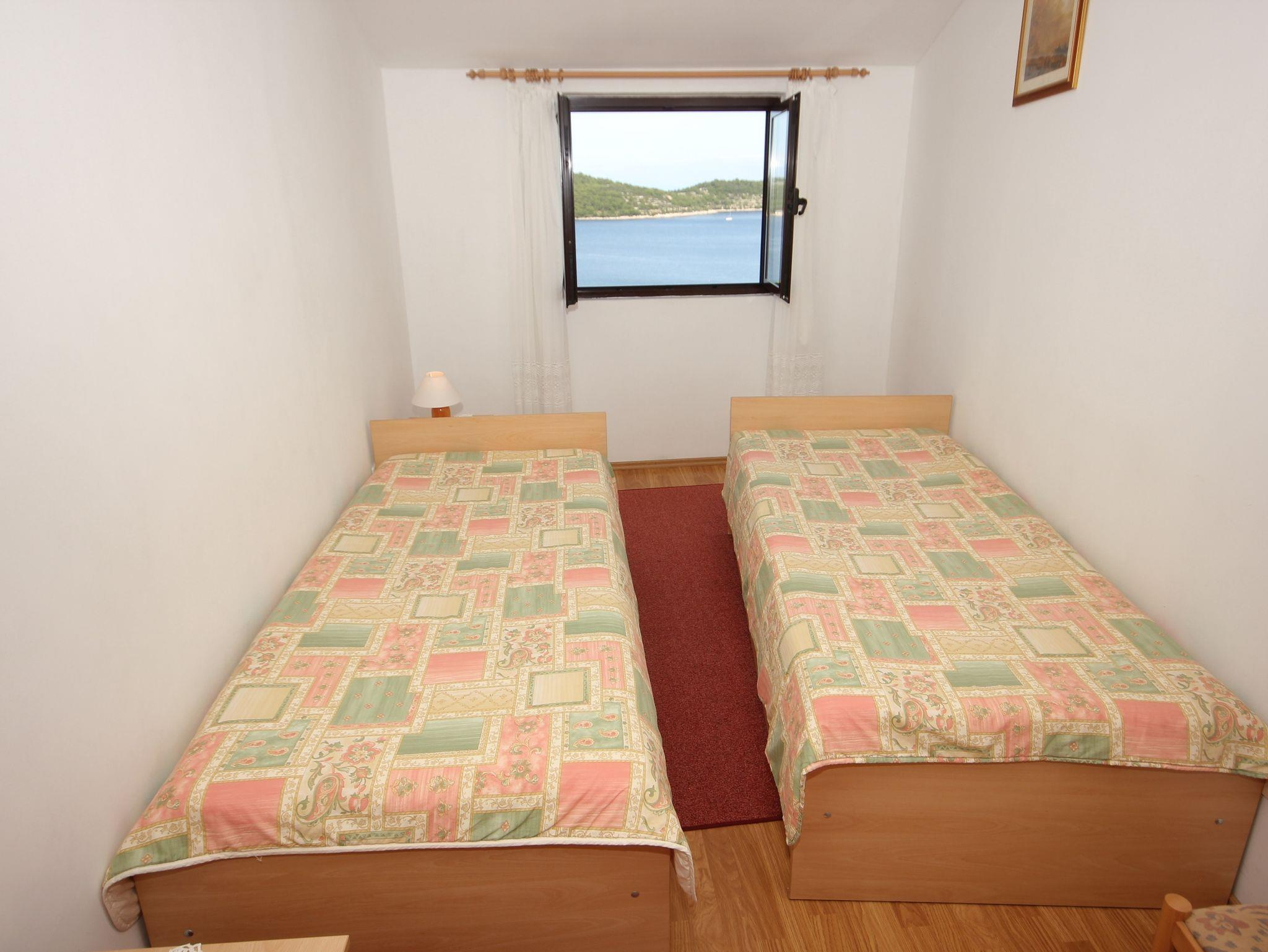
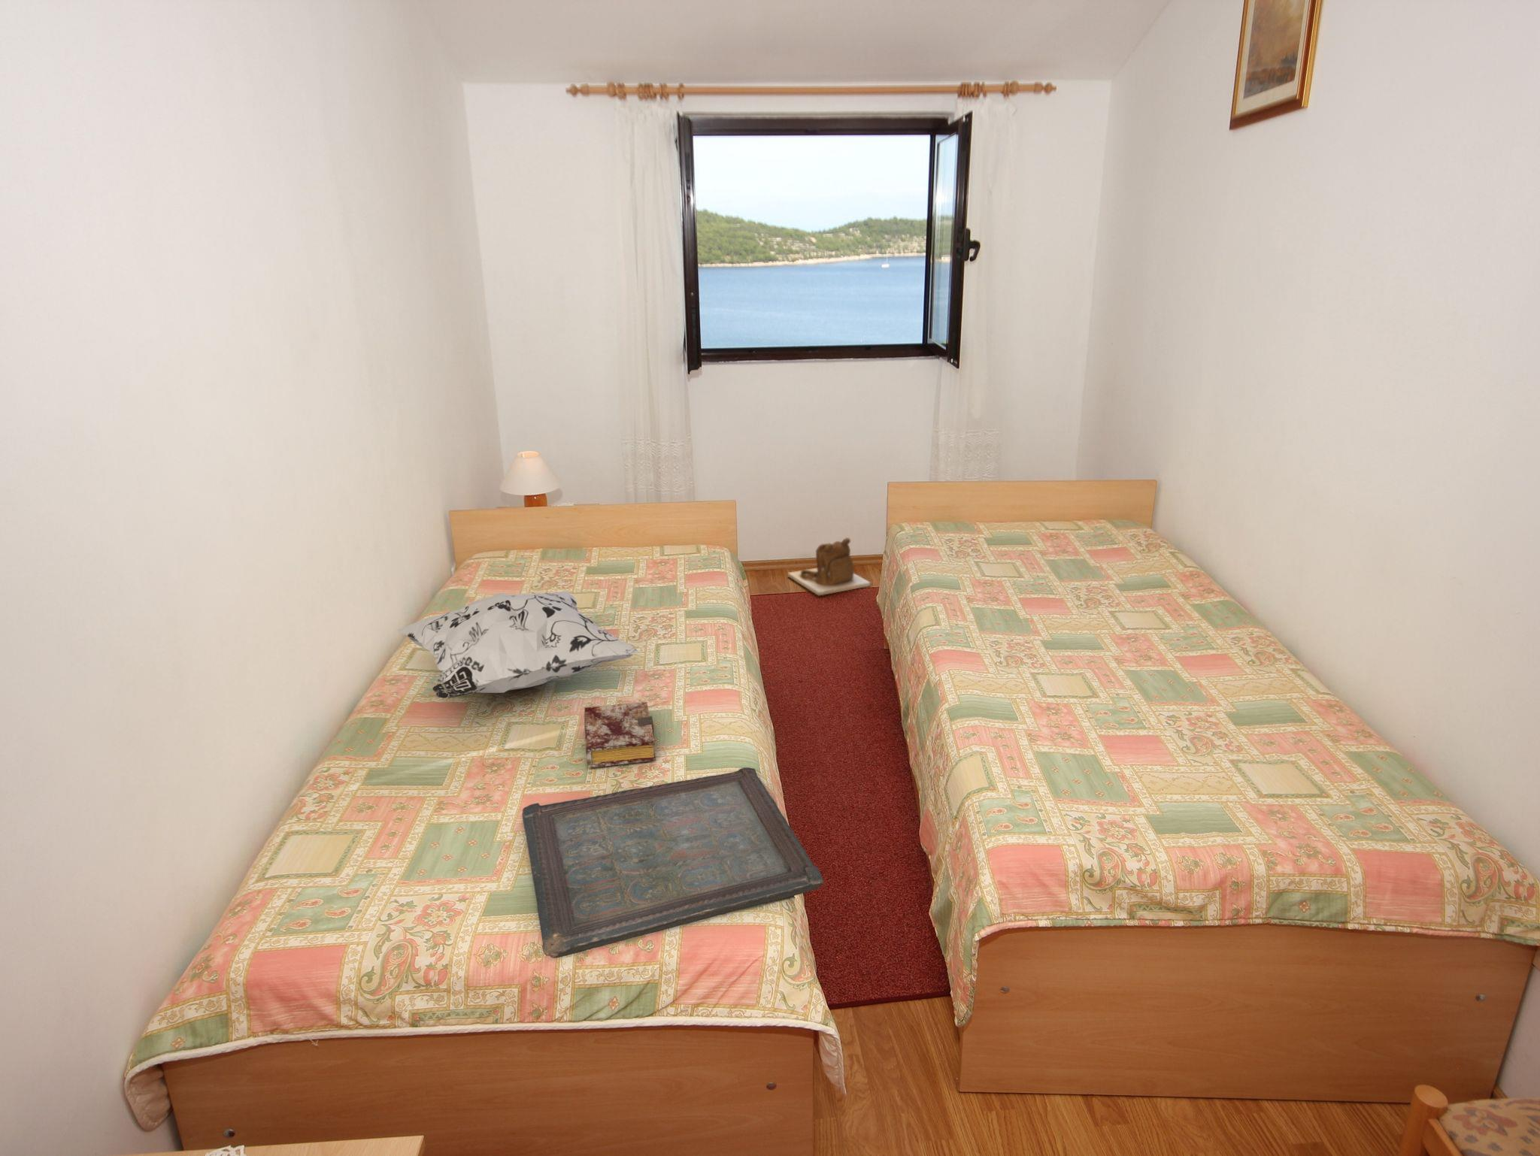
+ serving tray [521,766,825,959]
+ decorative pillow [396,590,640,699]
+ book [583,701,657,769]
+ backpack [787,538,871,596]
